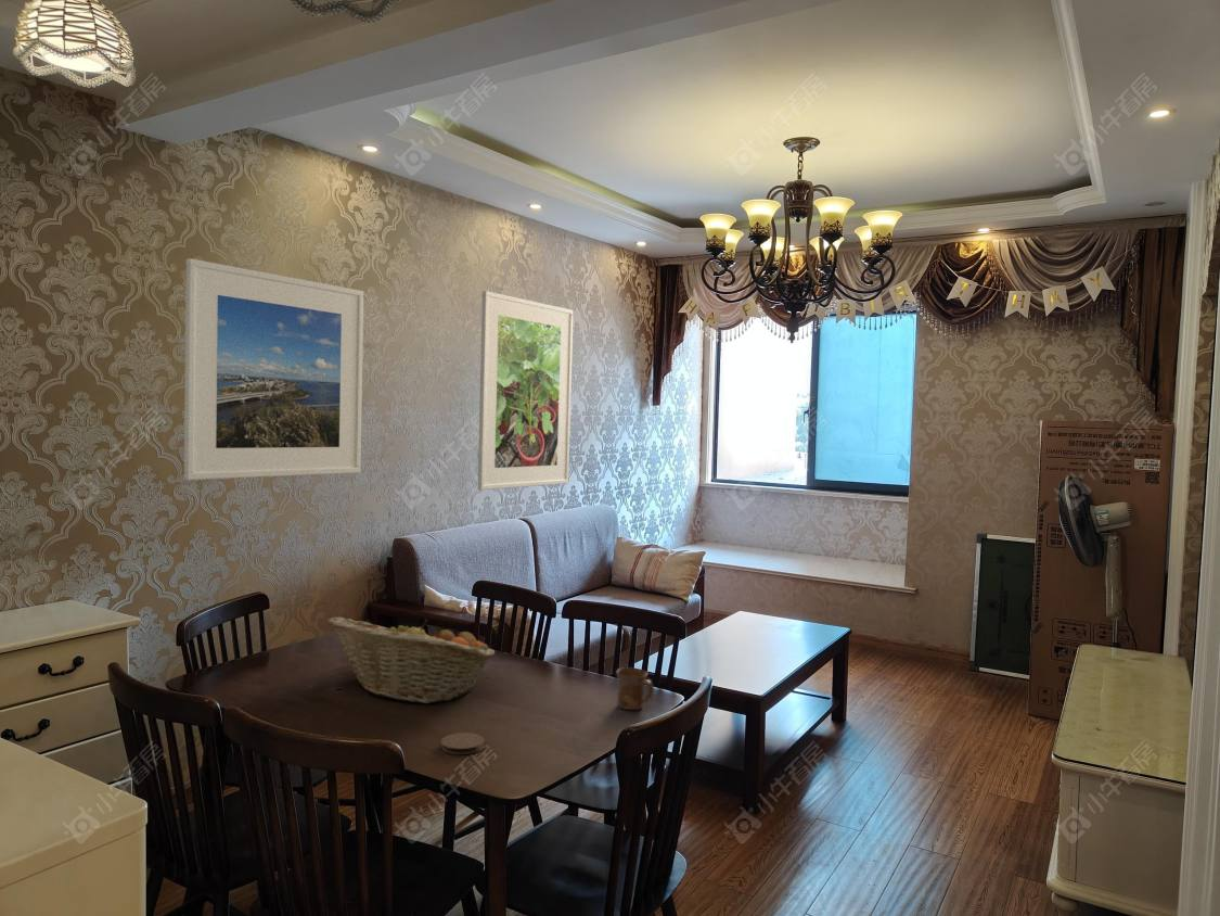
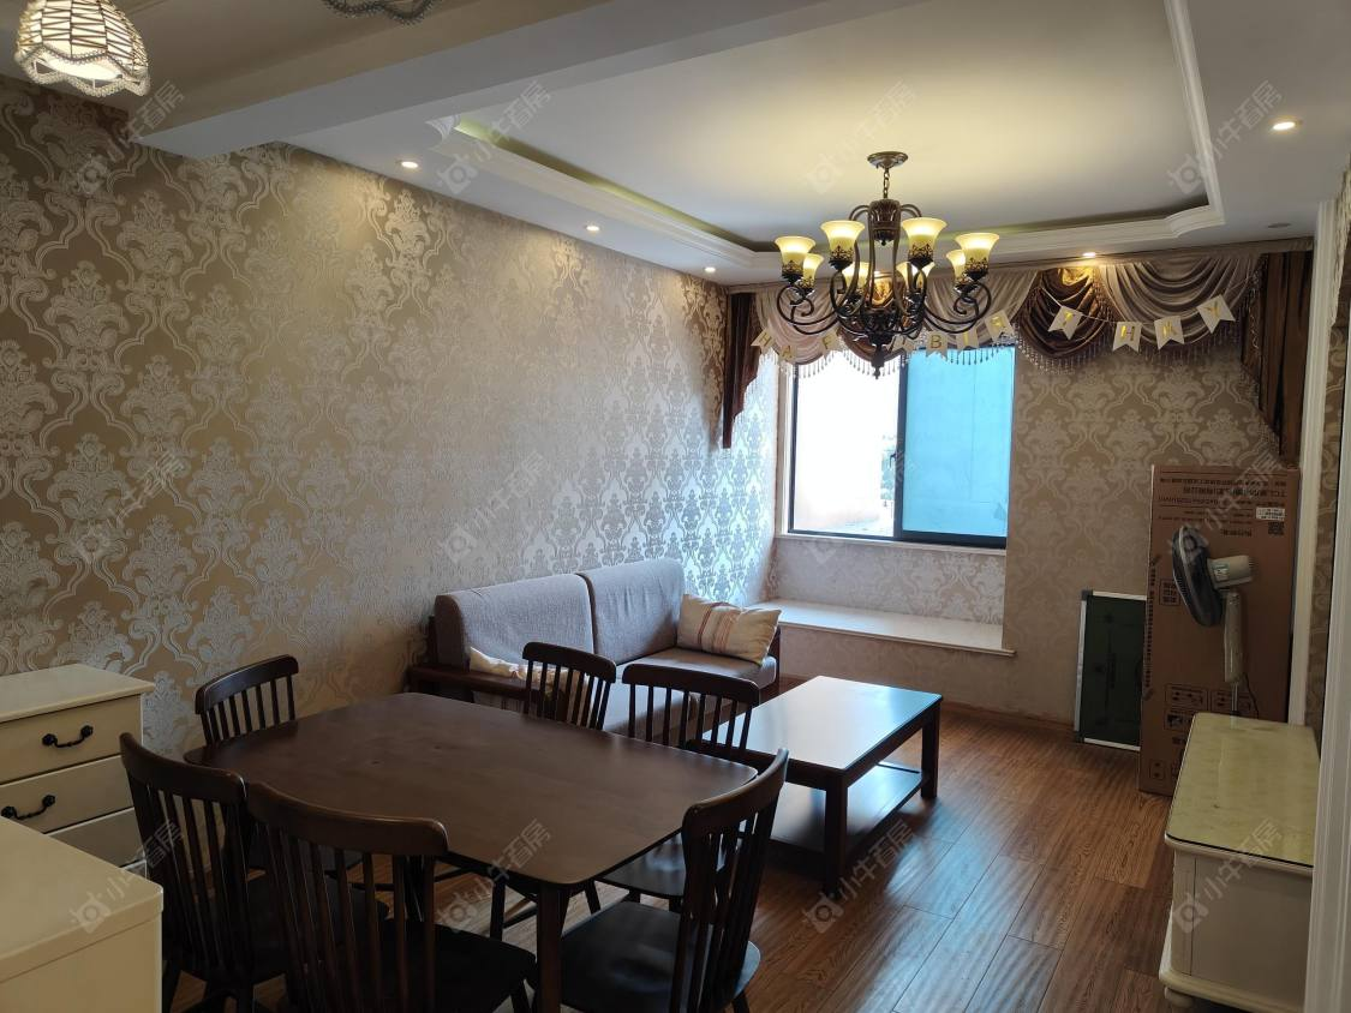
- fruit basket [326,615,497,704]
- coaster [440,731,485,755]
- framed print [183,257,364,481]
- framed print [477,290,575,491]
- mug [615,666,655,711]
